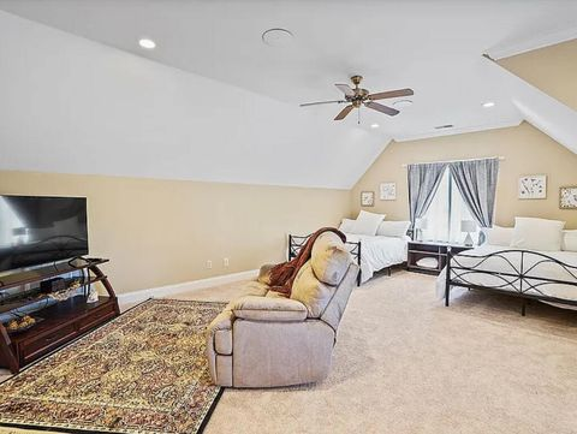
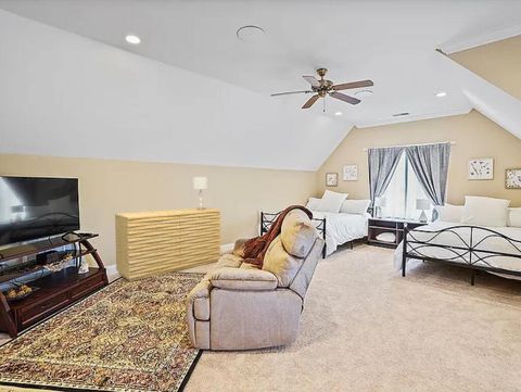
+ sideboard [114,206,223,282]
+ lamp [191,176,211,211]
